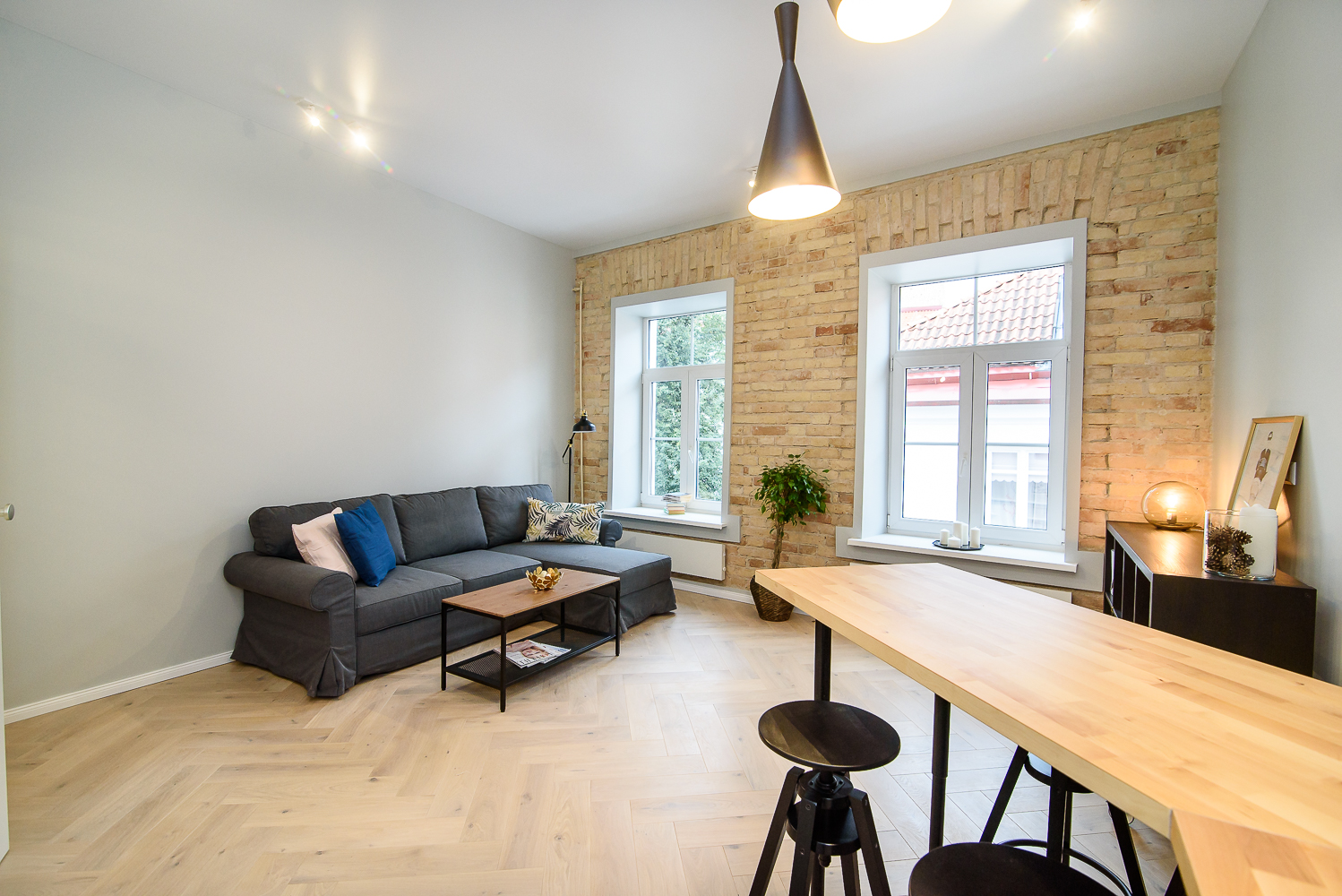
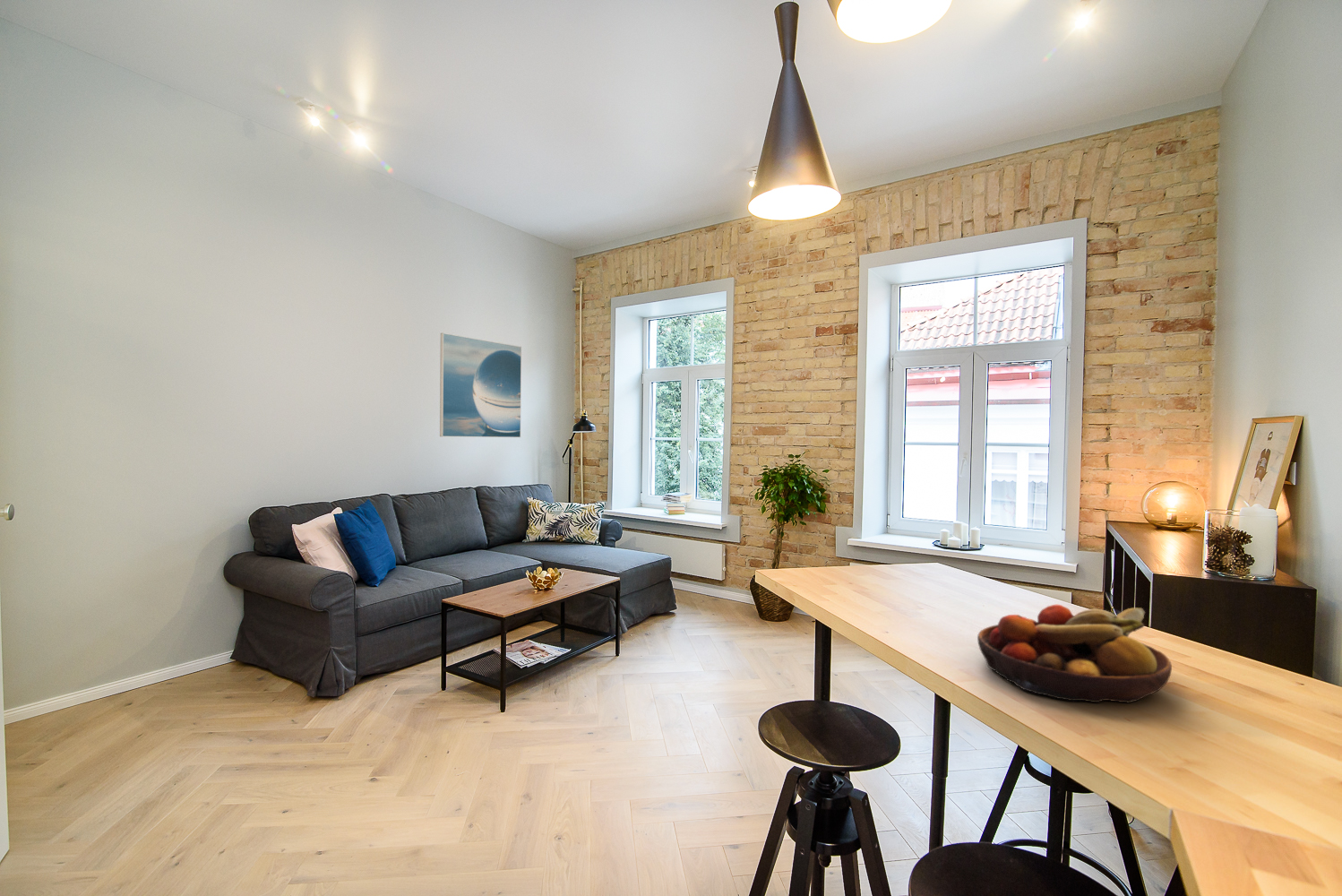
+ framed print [439,332,522,438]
+ fruit bowl [976,604,1173,704]
